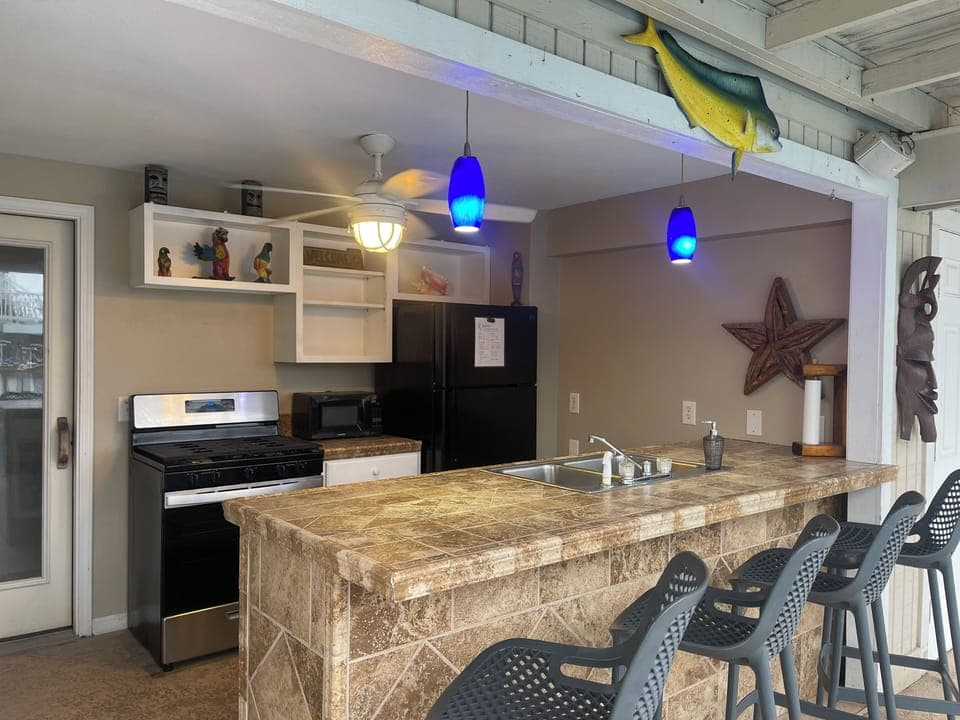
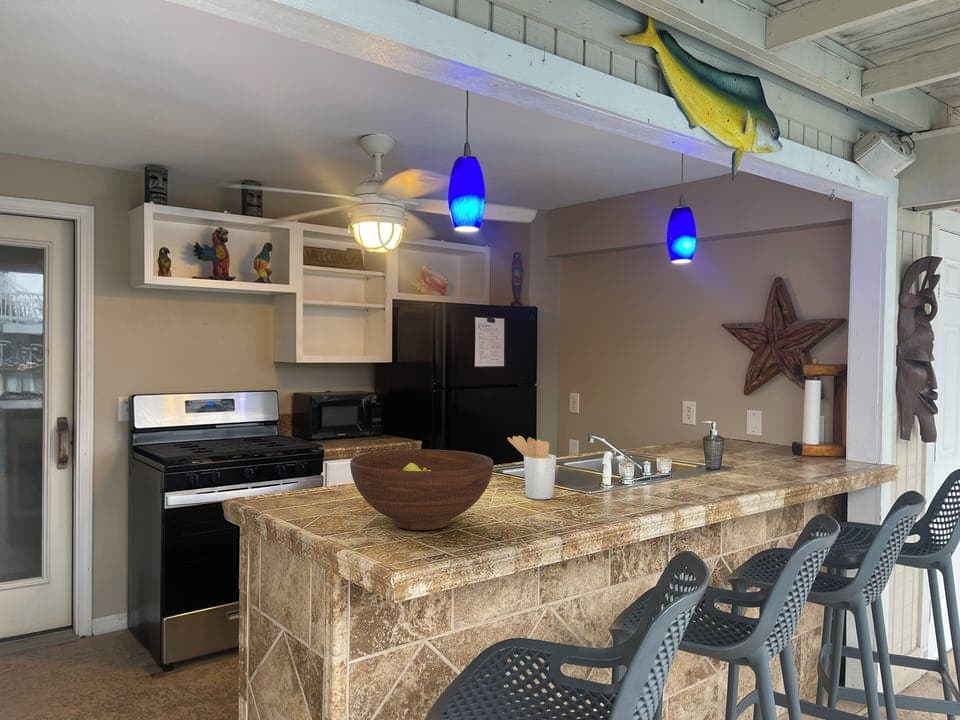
+ fruit bowl [349,448,495,531]
+ utensil holder [506,435,557,500]
